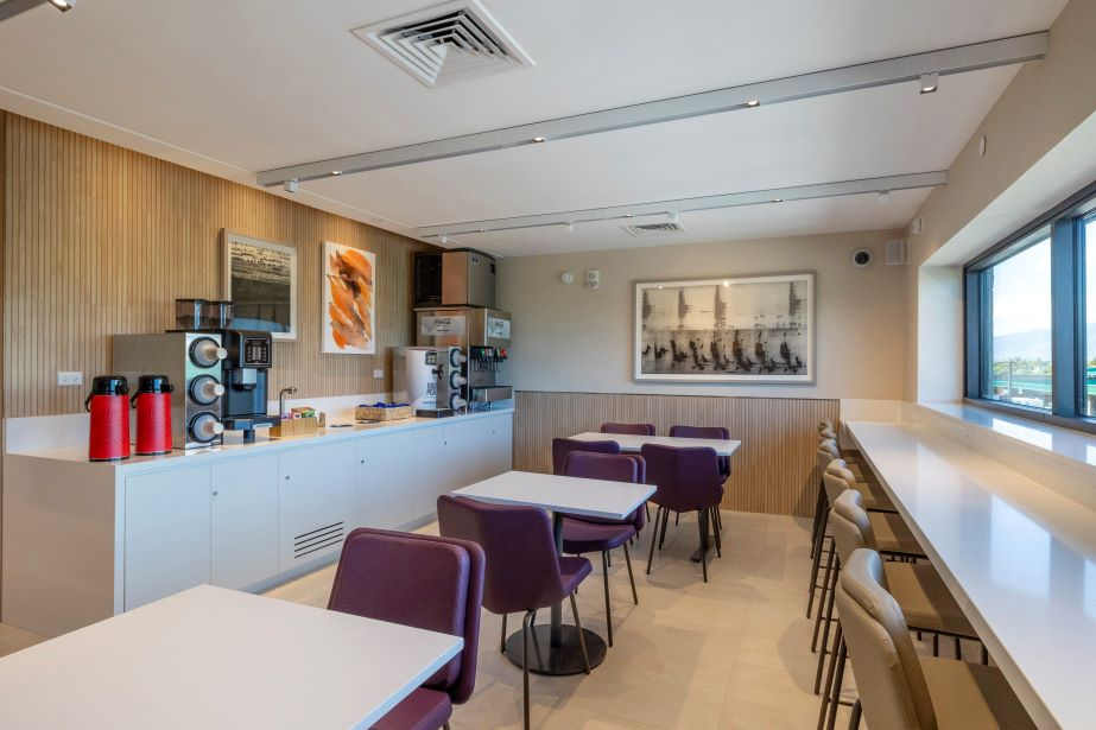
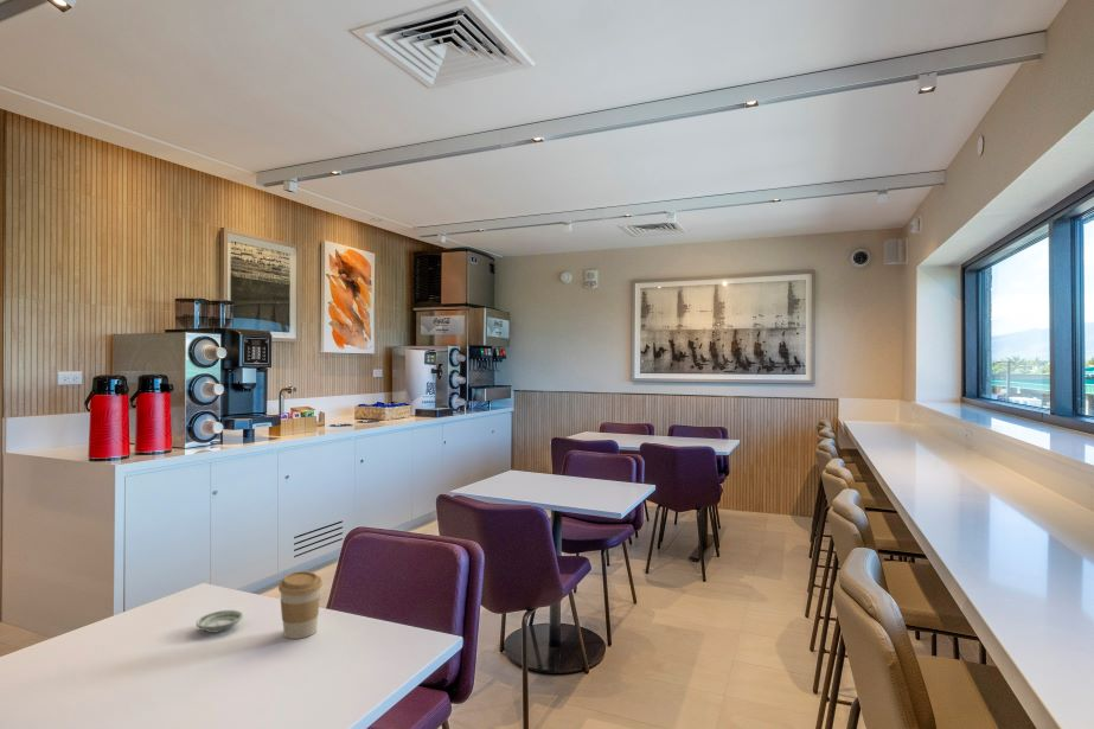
+ coffee cup [277,570,324,640]
+ saucer [194,609,244,634]
